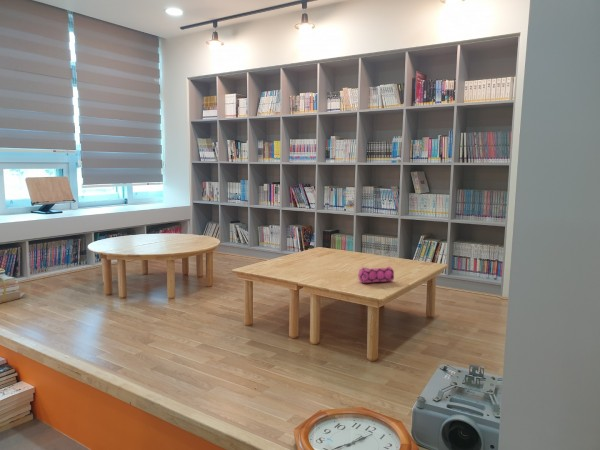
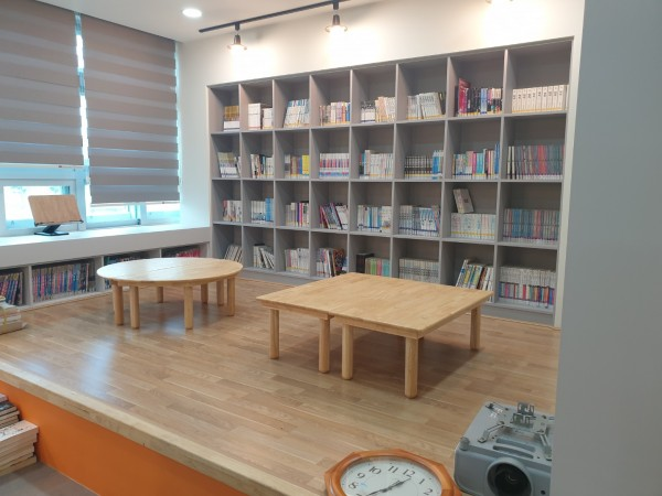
- pencil case [357,266,395,284]
